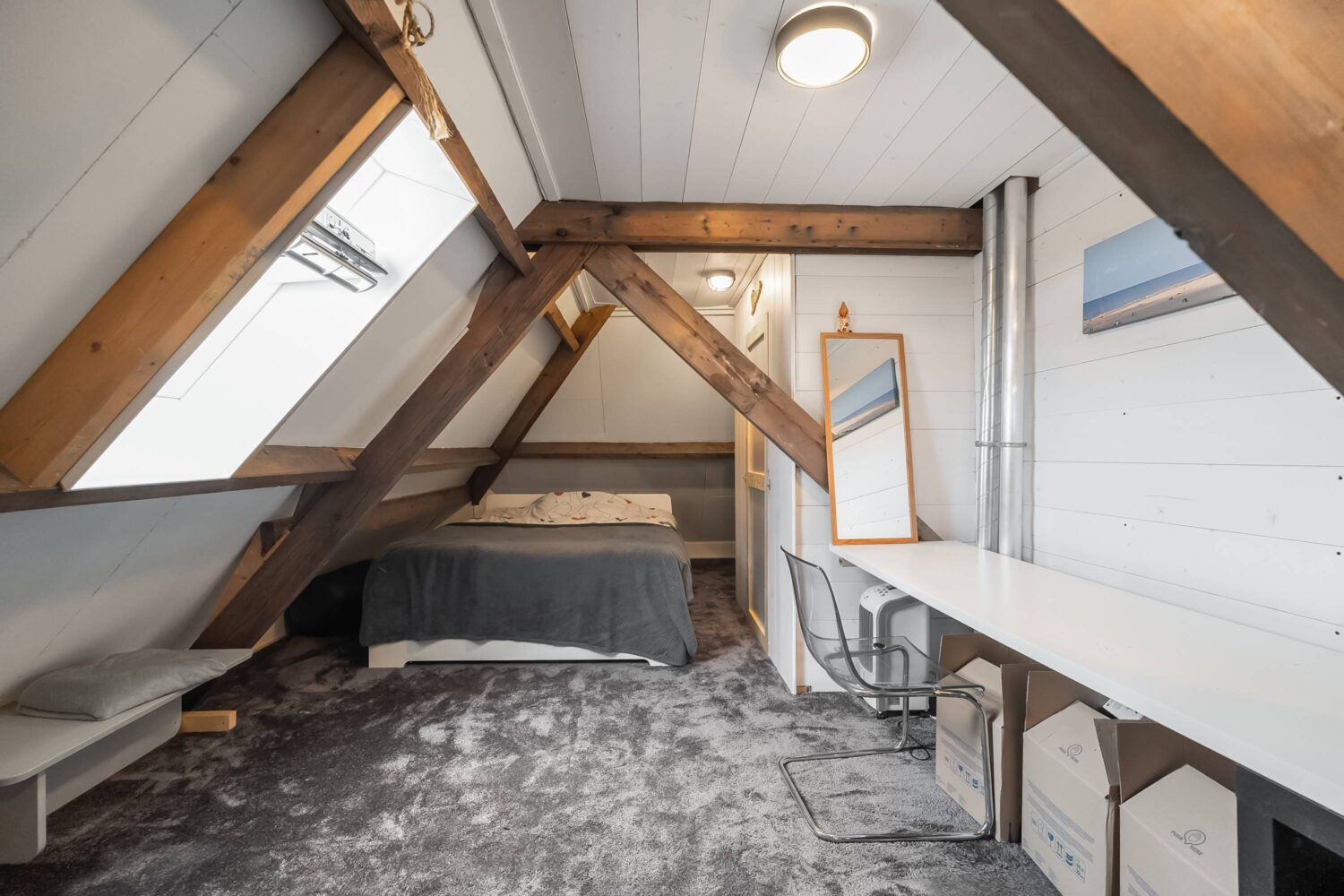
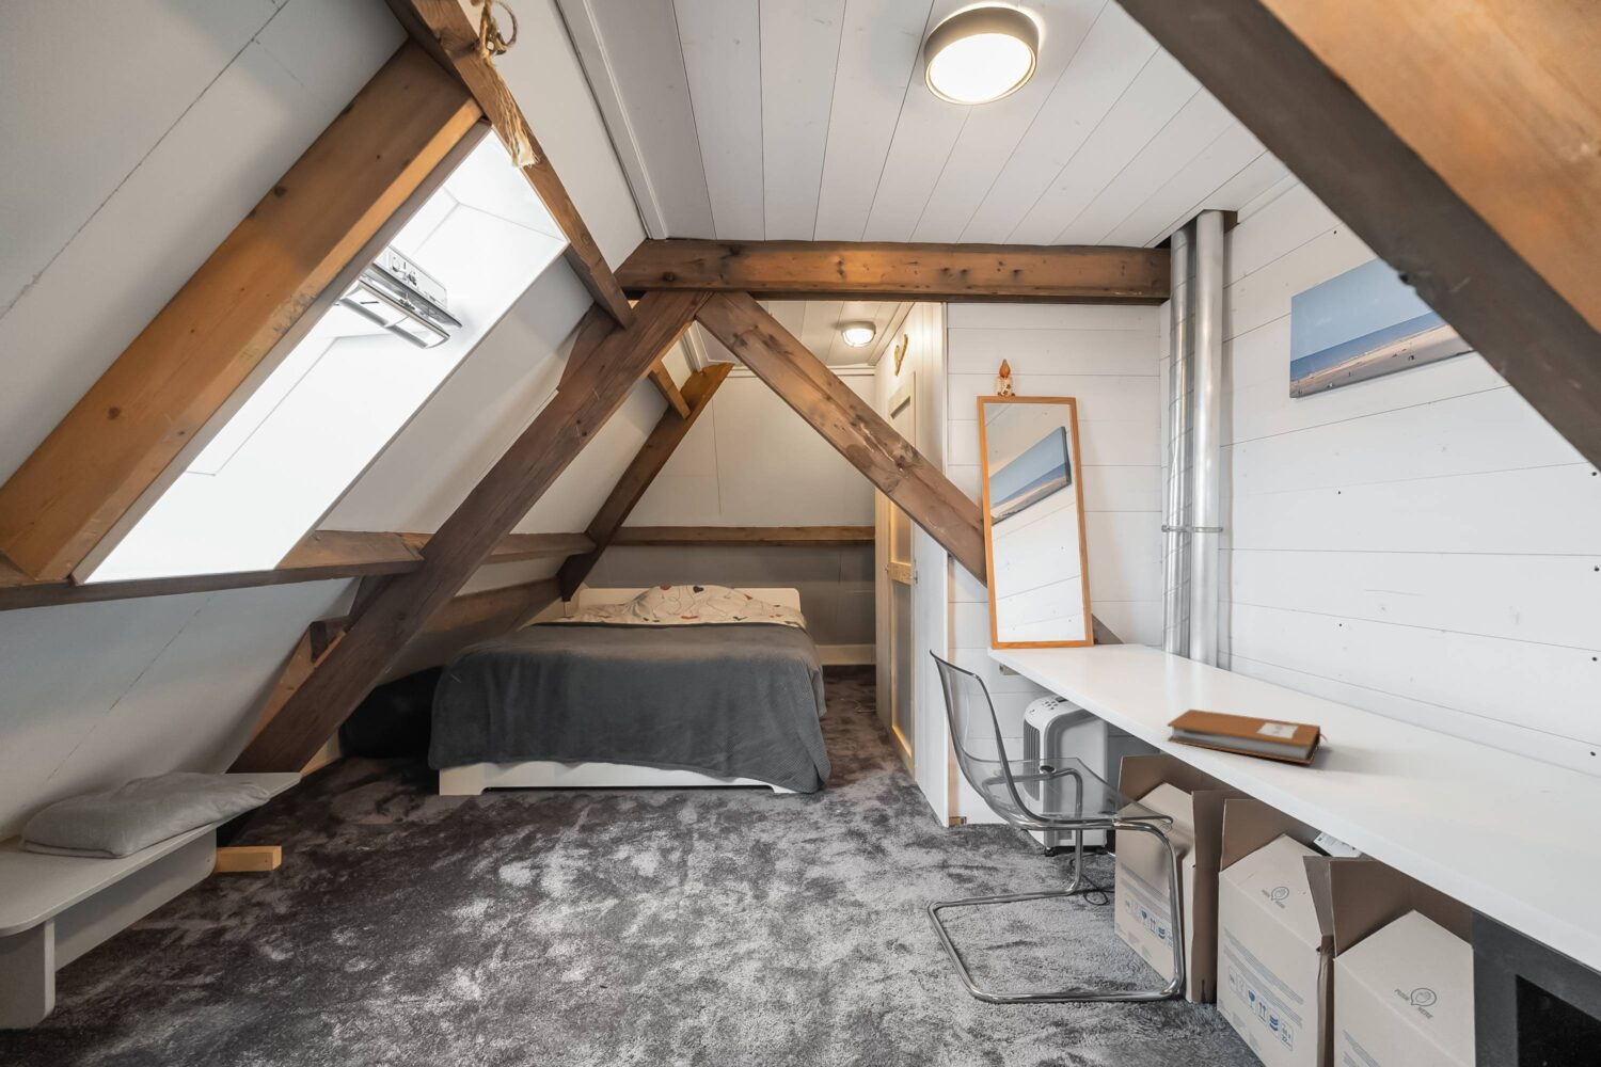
+ notebook [1165,709,1329,765]
